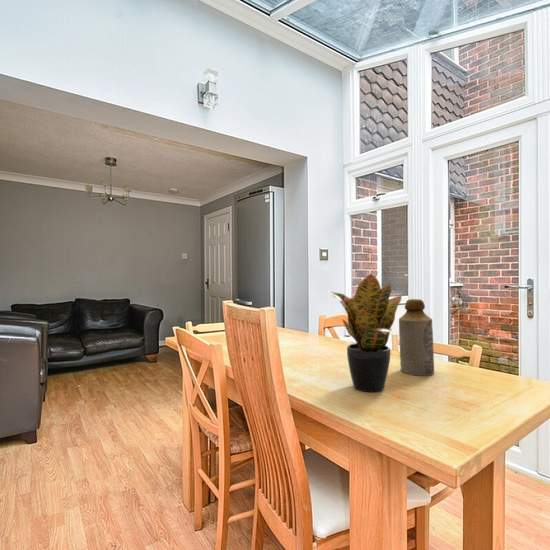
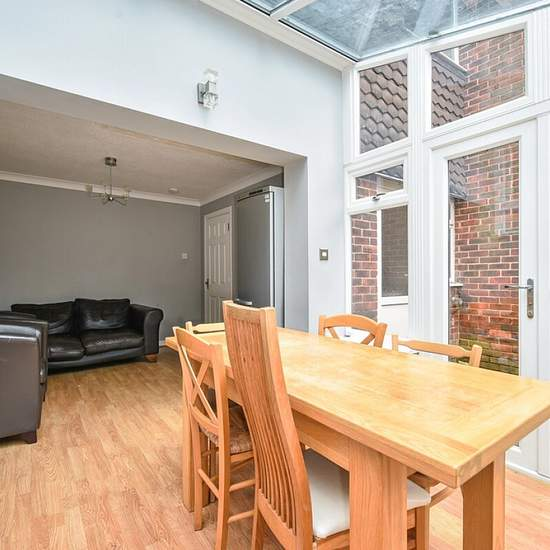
- bottle [398,298,435,377]
- potted plant [326,273,403,393]
